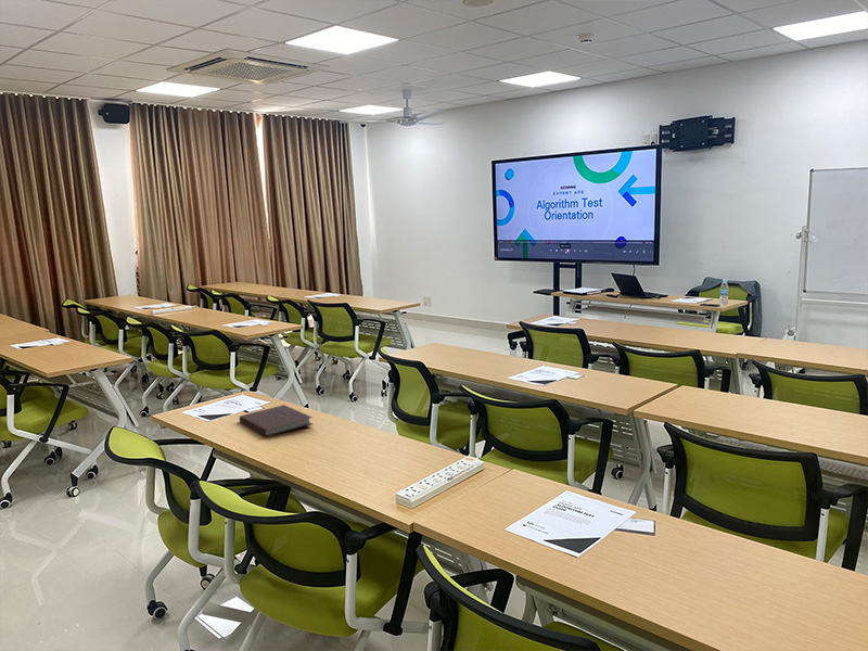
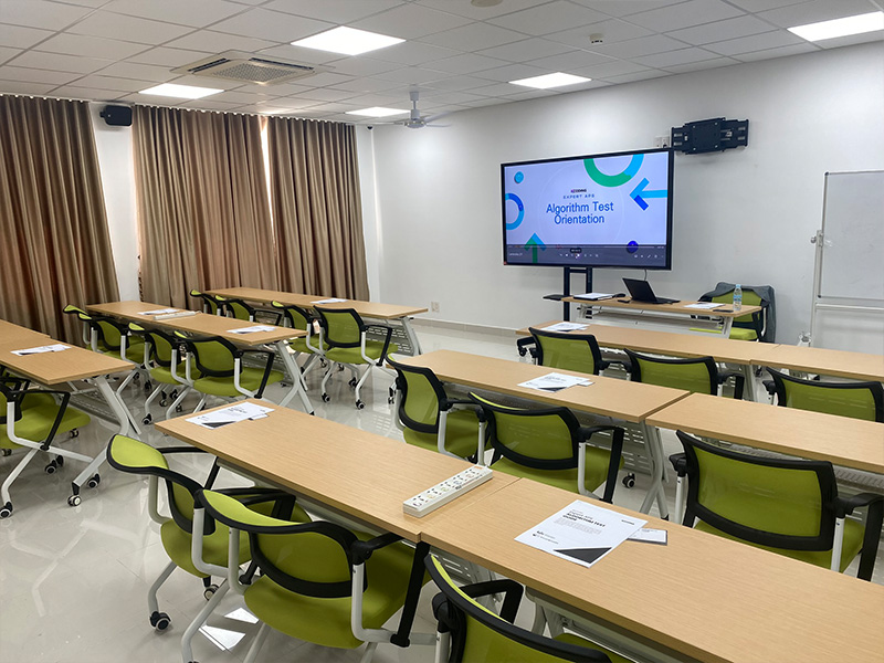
- notebook [239,404,314,438]
